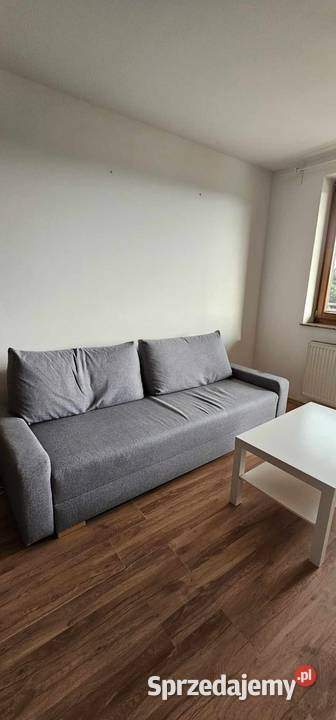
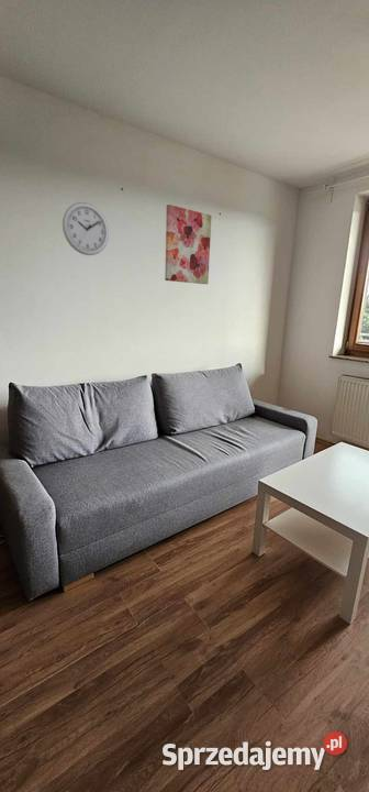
+ wall clock [62,201,110,256]
+ wall art [164,204,213,285]
